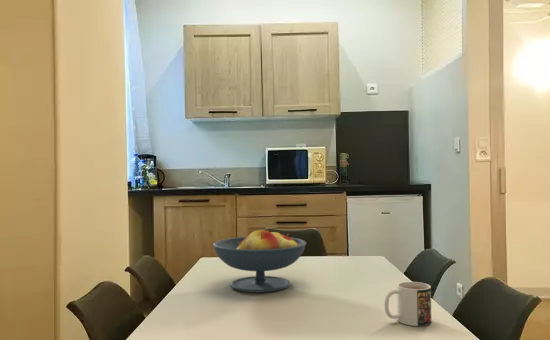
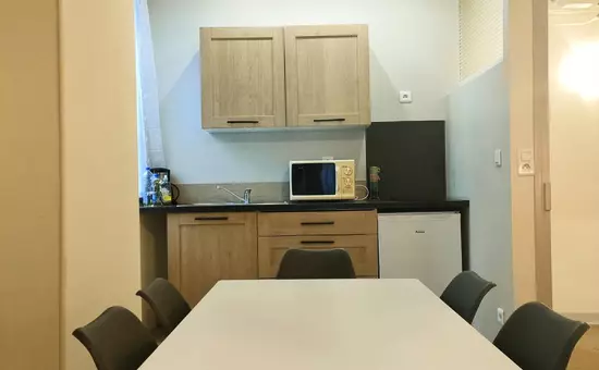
- fruit bowl [212,228,307,294]
- mug [383,281,432,327]
